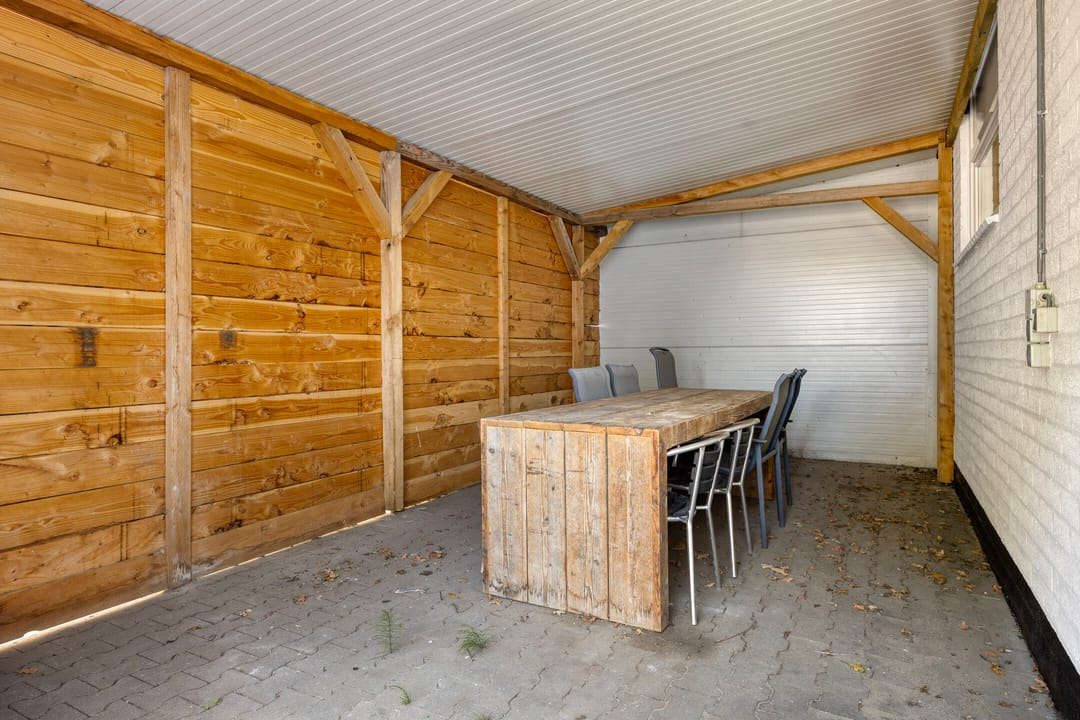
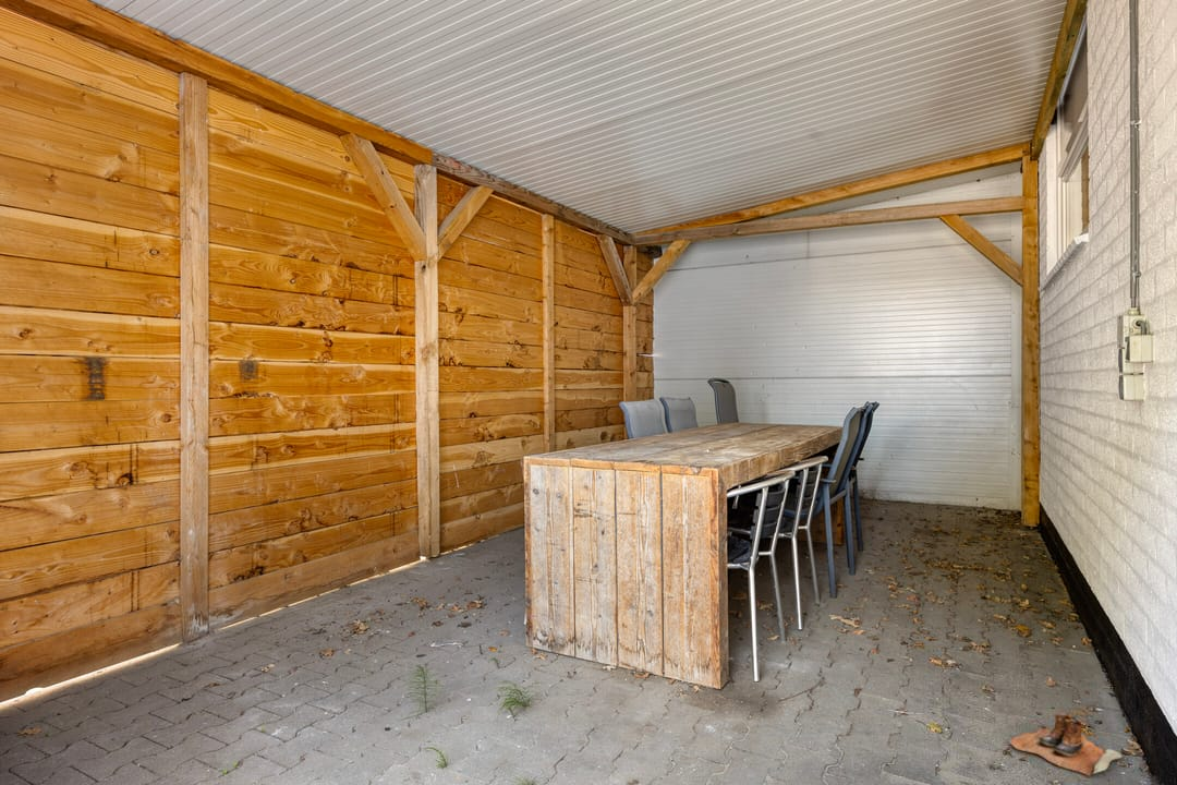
+ boots [1008,713,1124,777]
